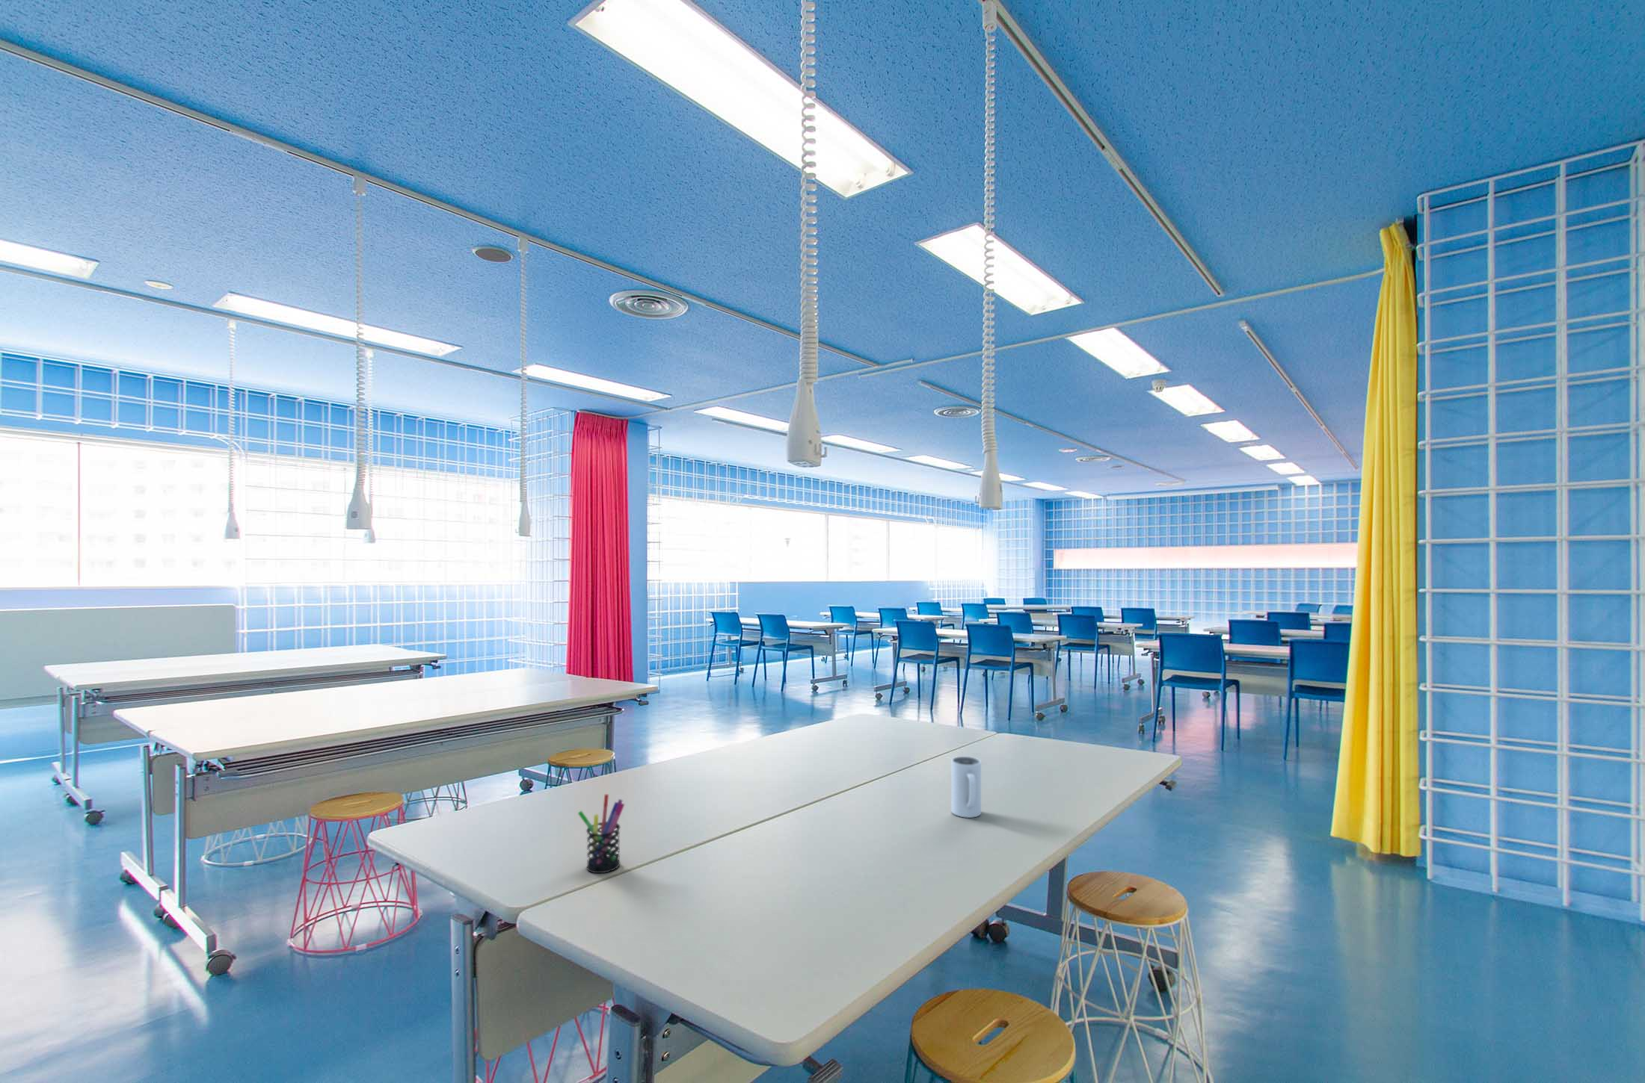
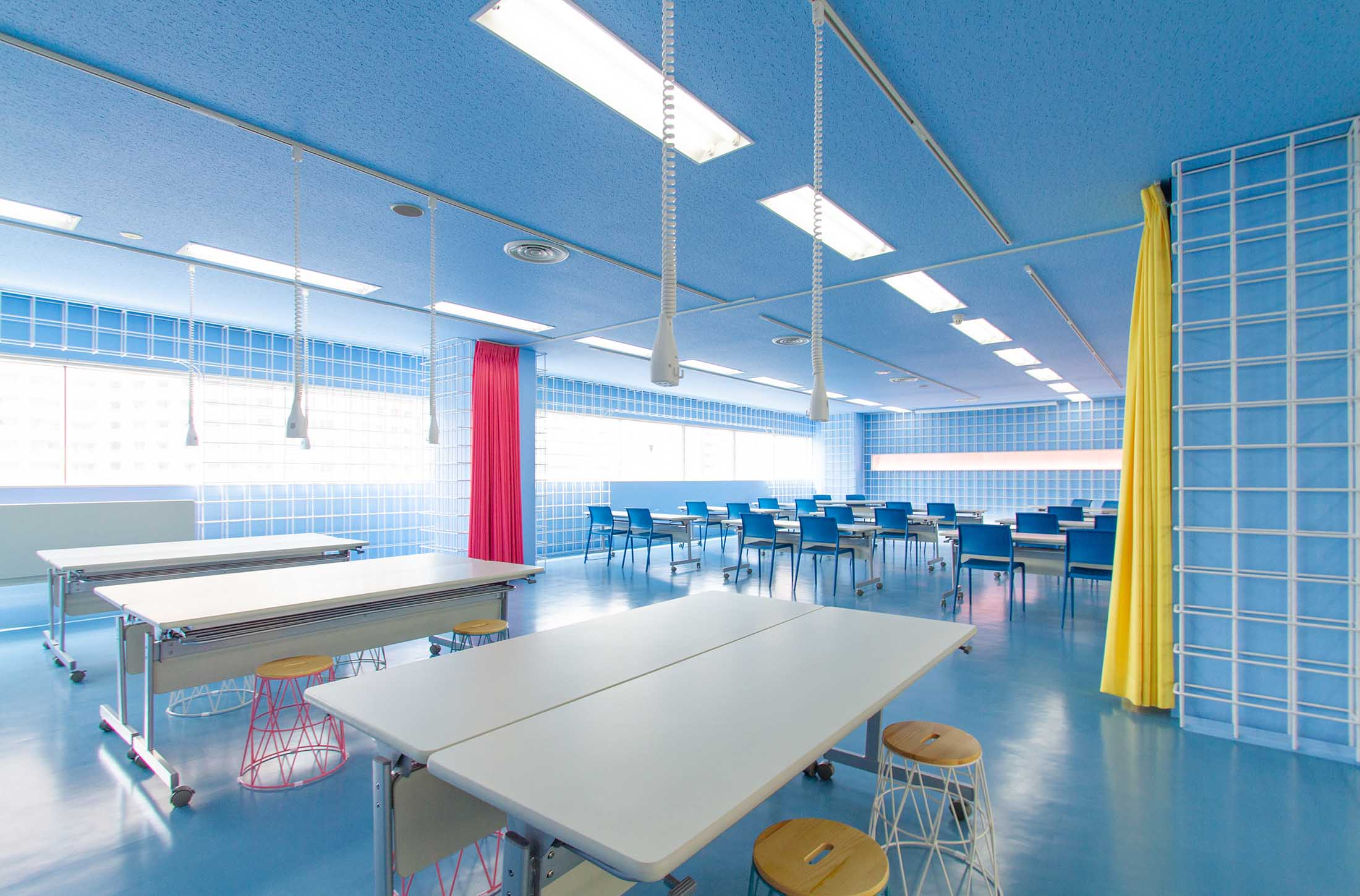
- pen holder [577,793,625,874]
- mug [951,755,982,818]
